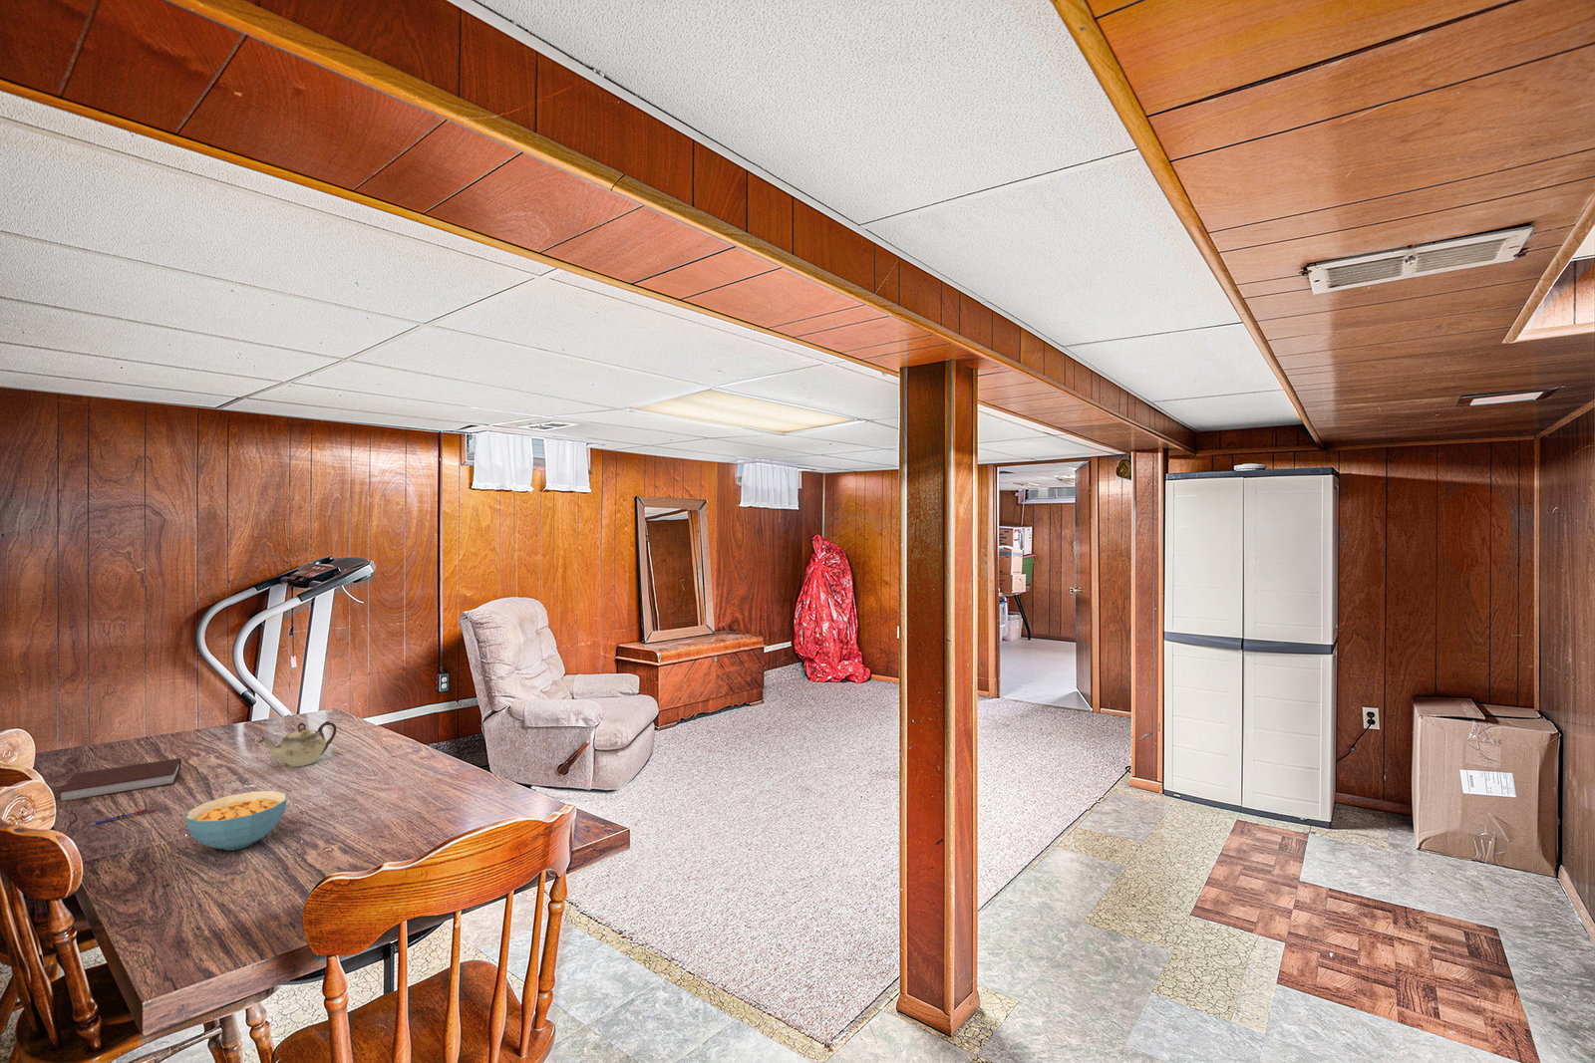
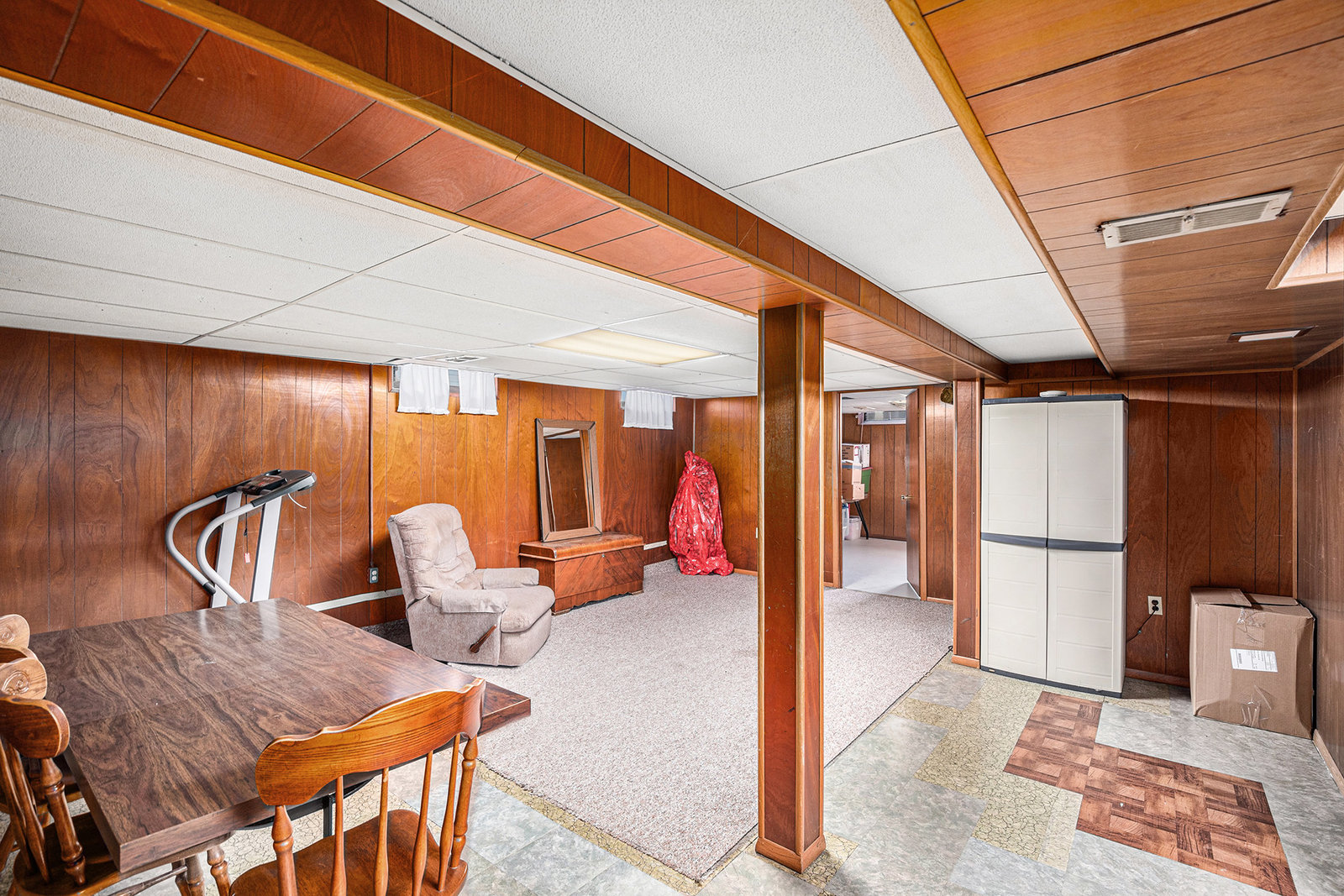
- teapot [258,720,337,768]
- pen [88,806,160,827]
- notebook [59,757,182,803]
- cereal bowl [184,790,288,851]
